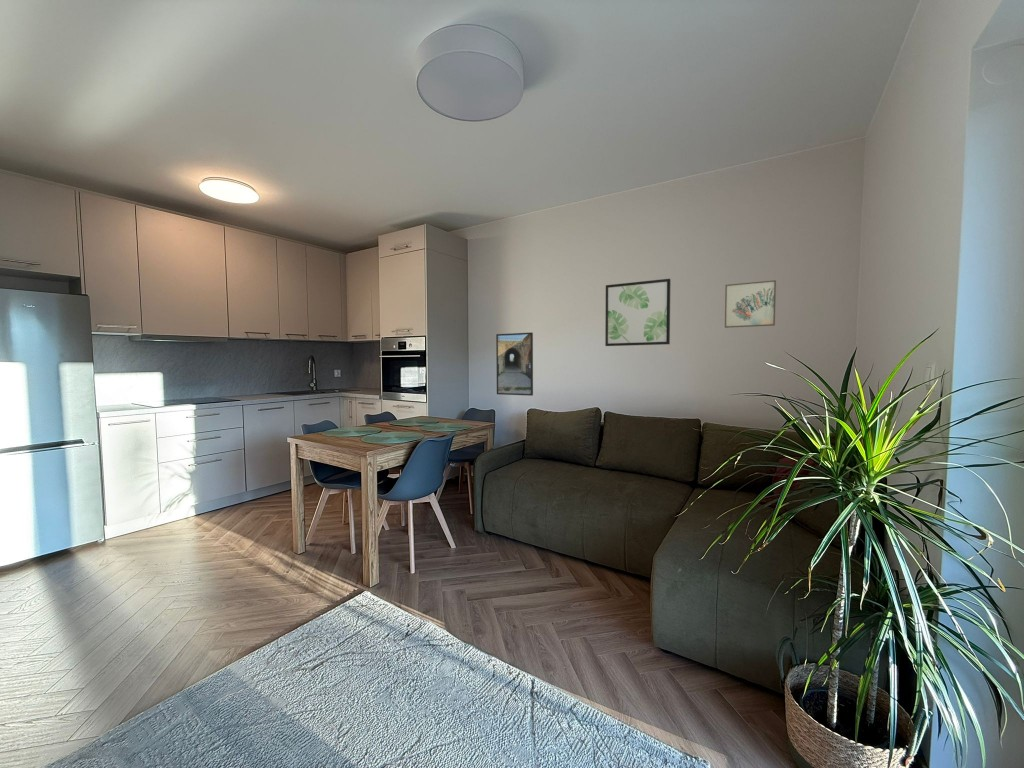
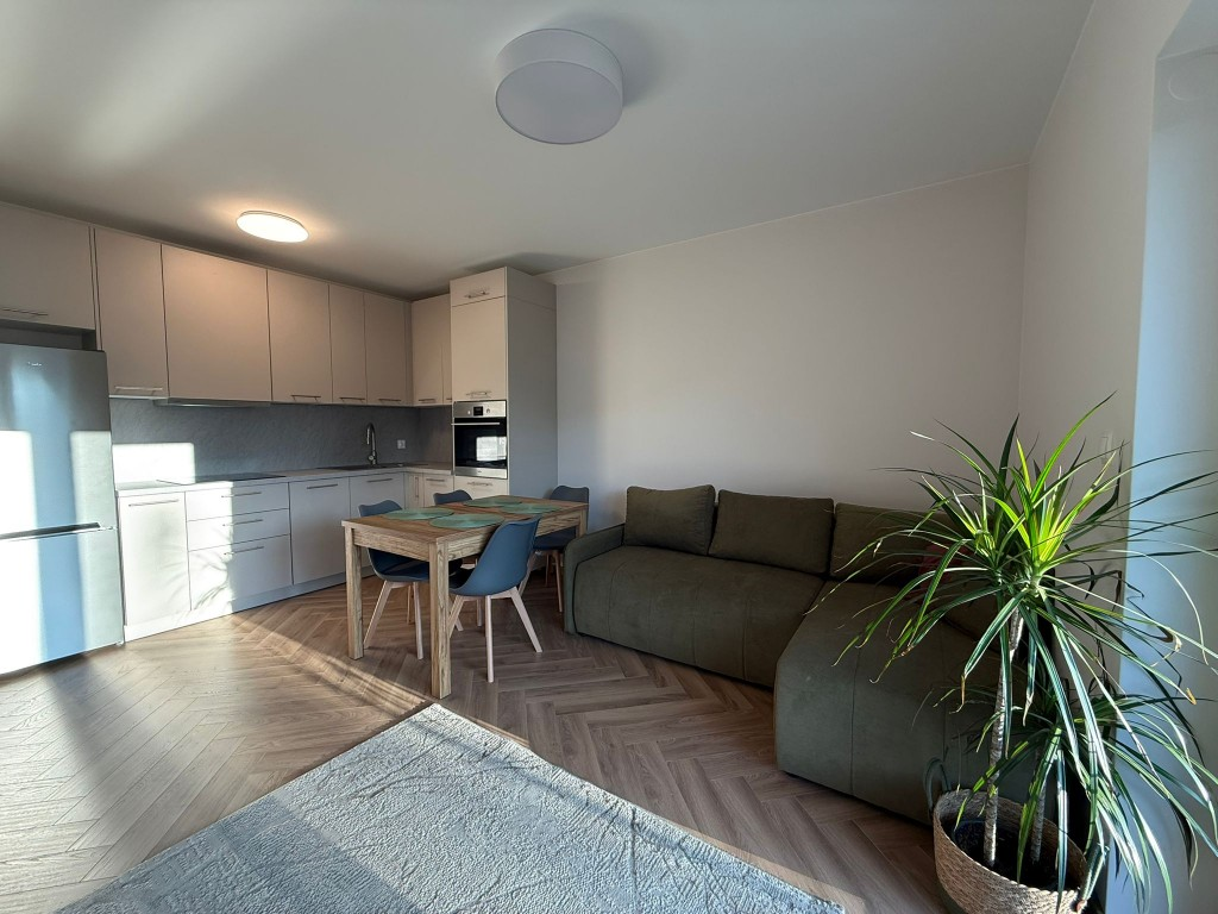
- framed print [495,331,534,397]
- wall art [604,278,672,347]
- wall art [724,279,777,329]
